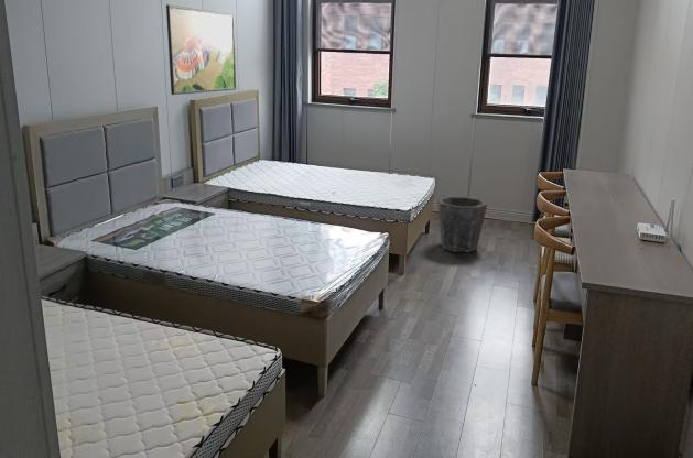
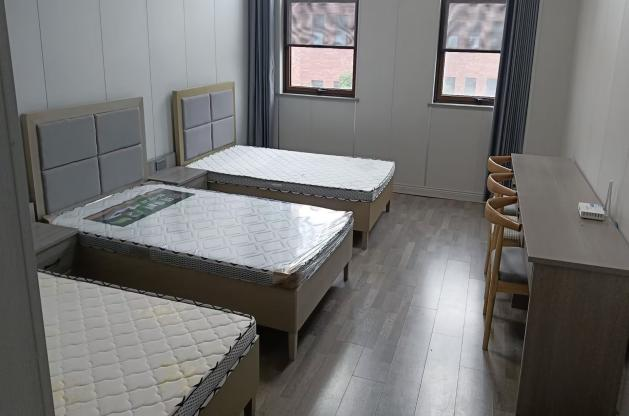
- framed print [165,3,237,96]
- waste bin [436,196,488,253]
